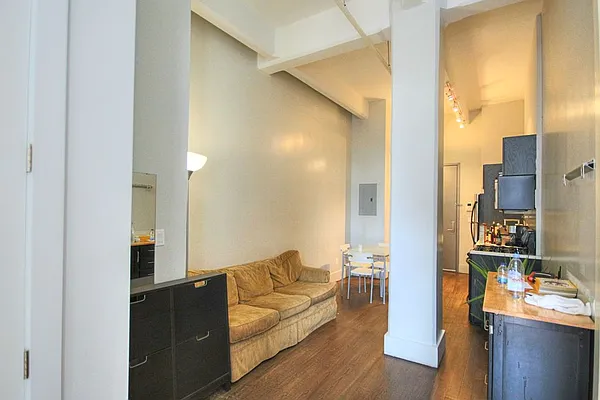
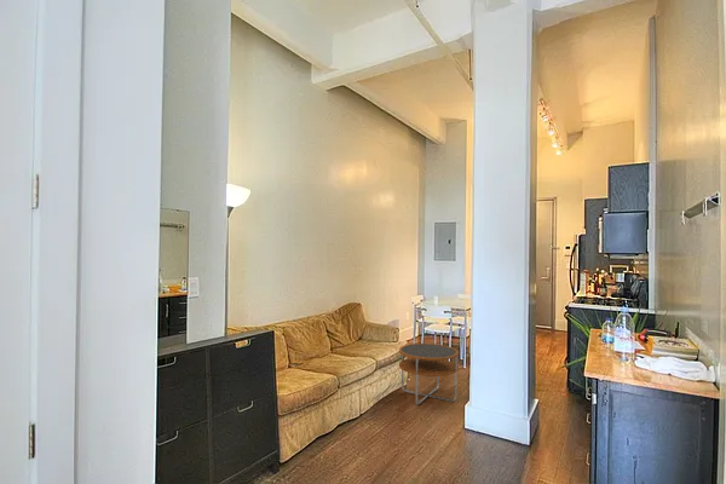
+ side table [398,342,460,405]
